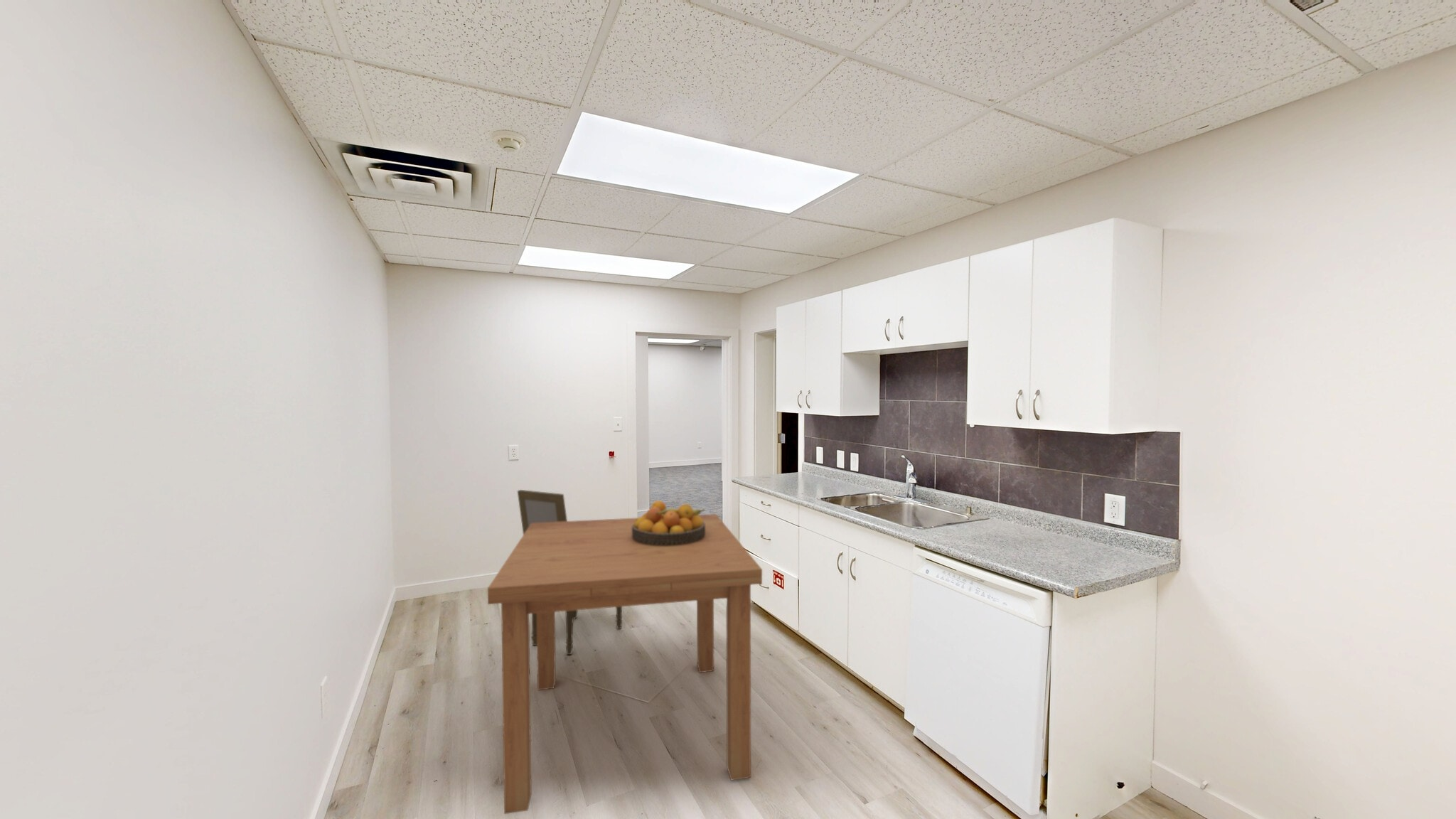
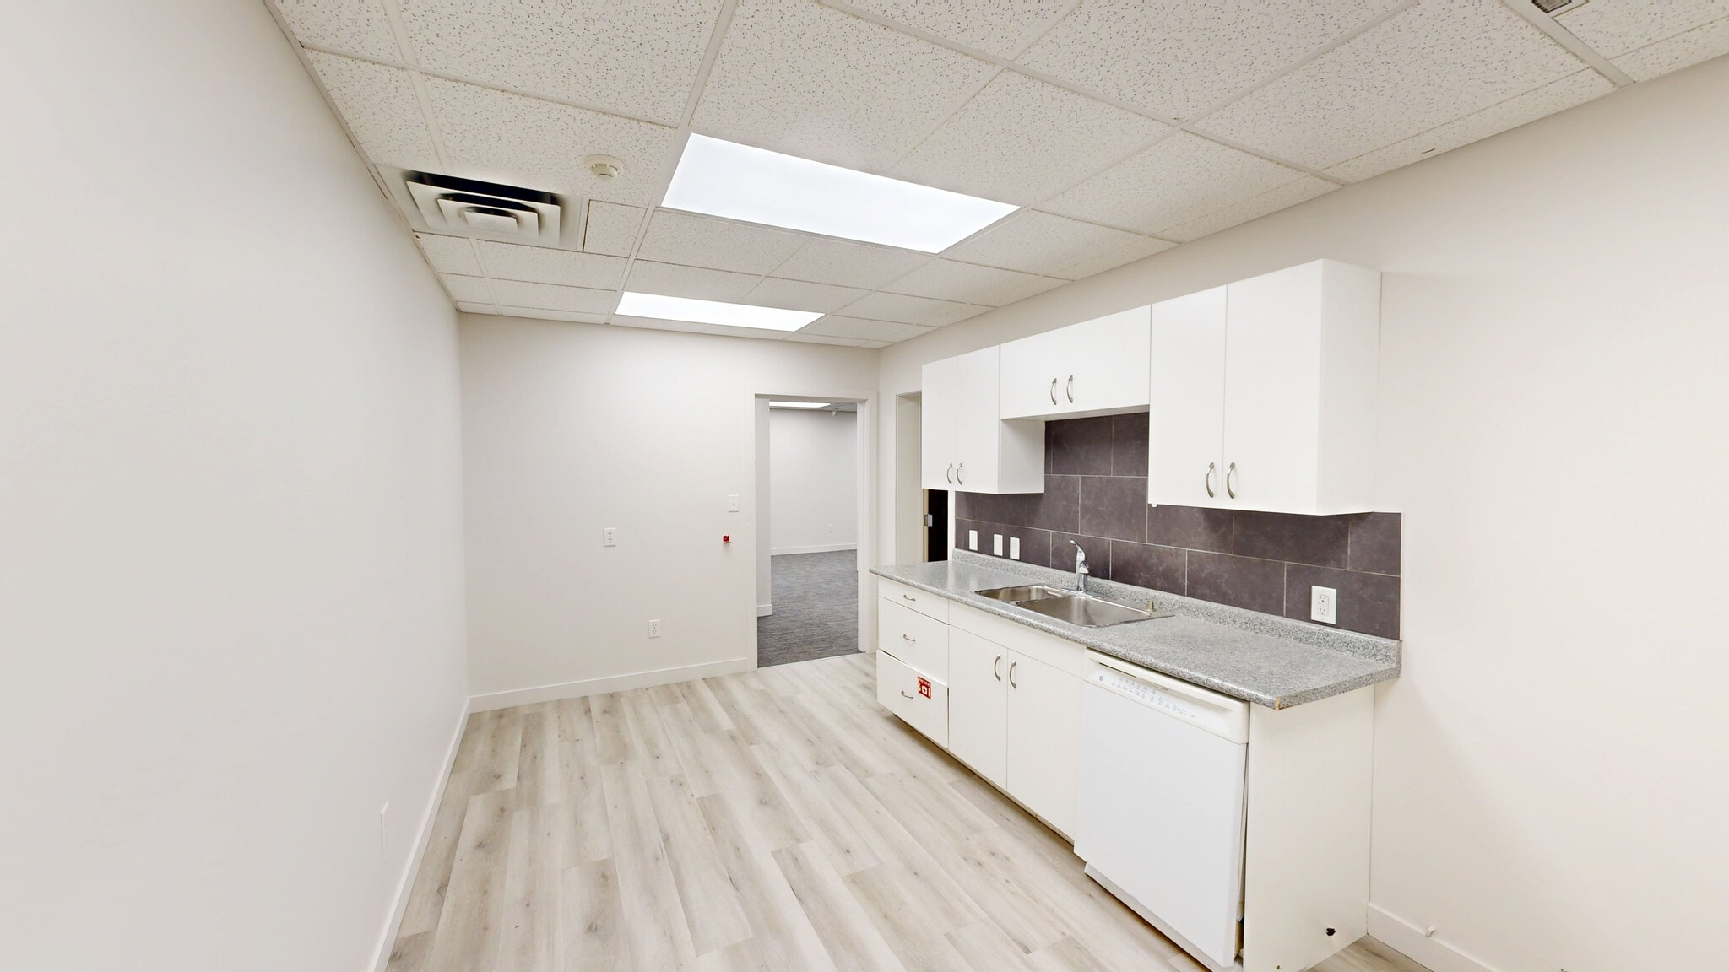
- dining table [487,513,763,815]
- fruit bowl [632,500,706,546]
- dining chair [517,489,623,655]
